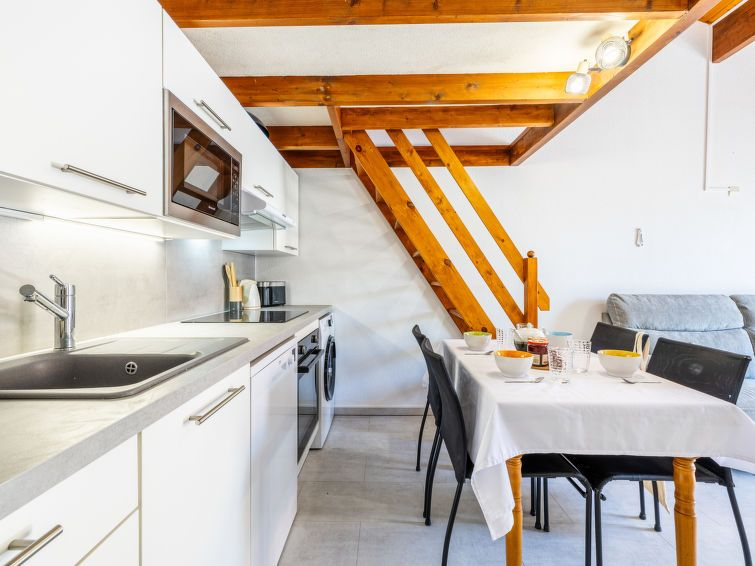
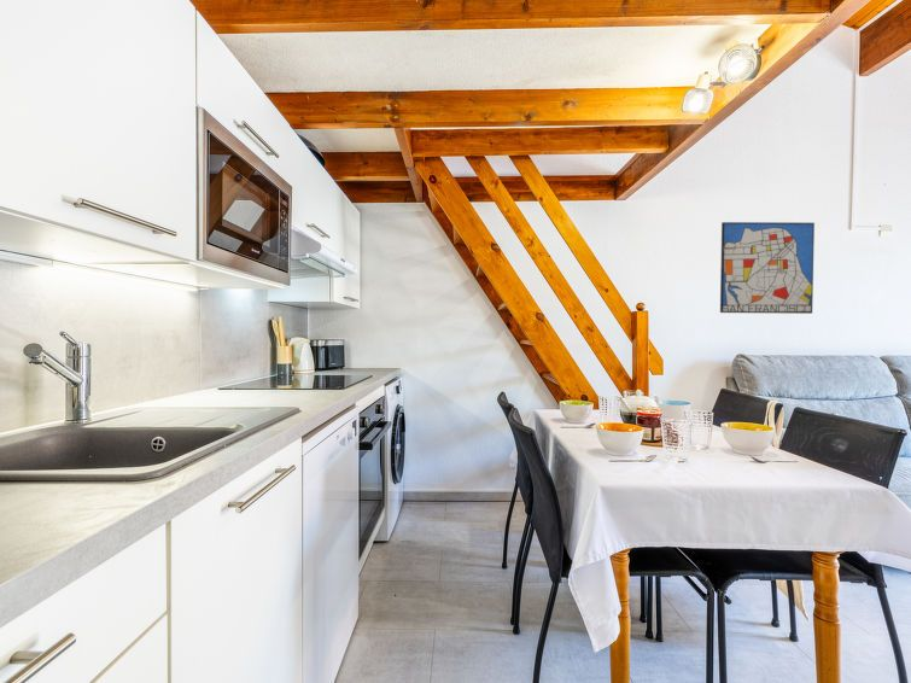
+ wall art [719,221,816,315]
